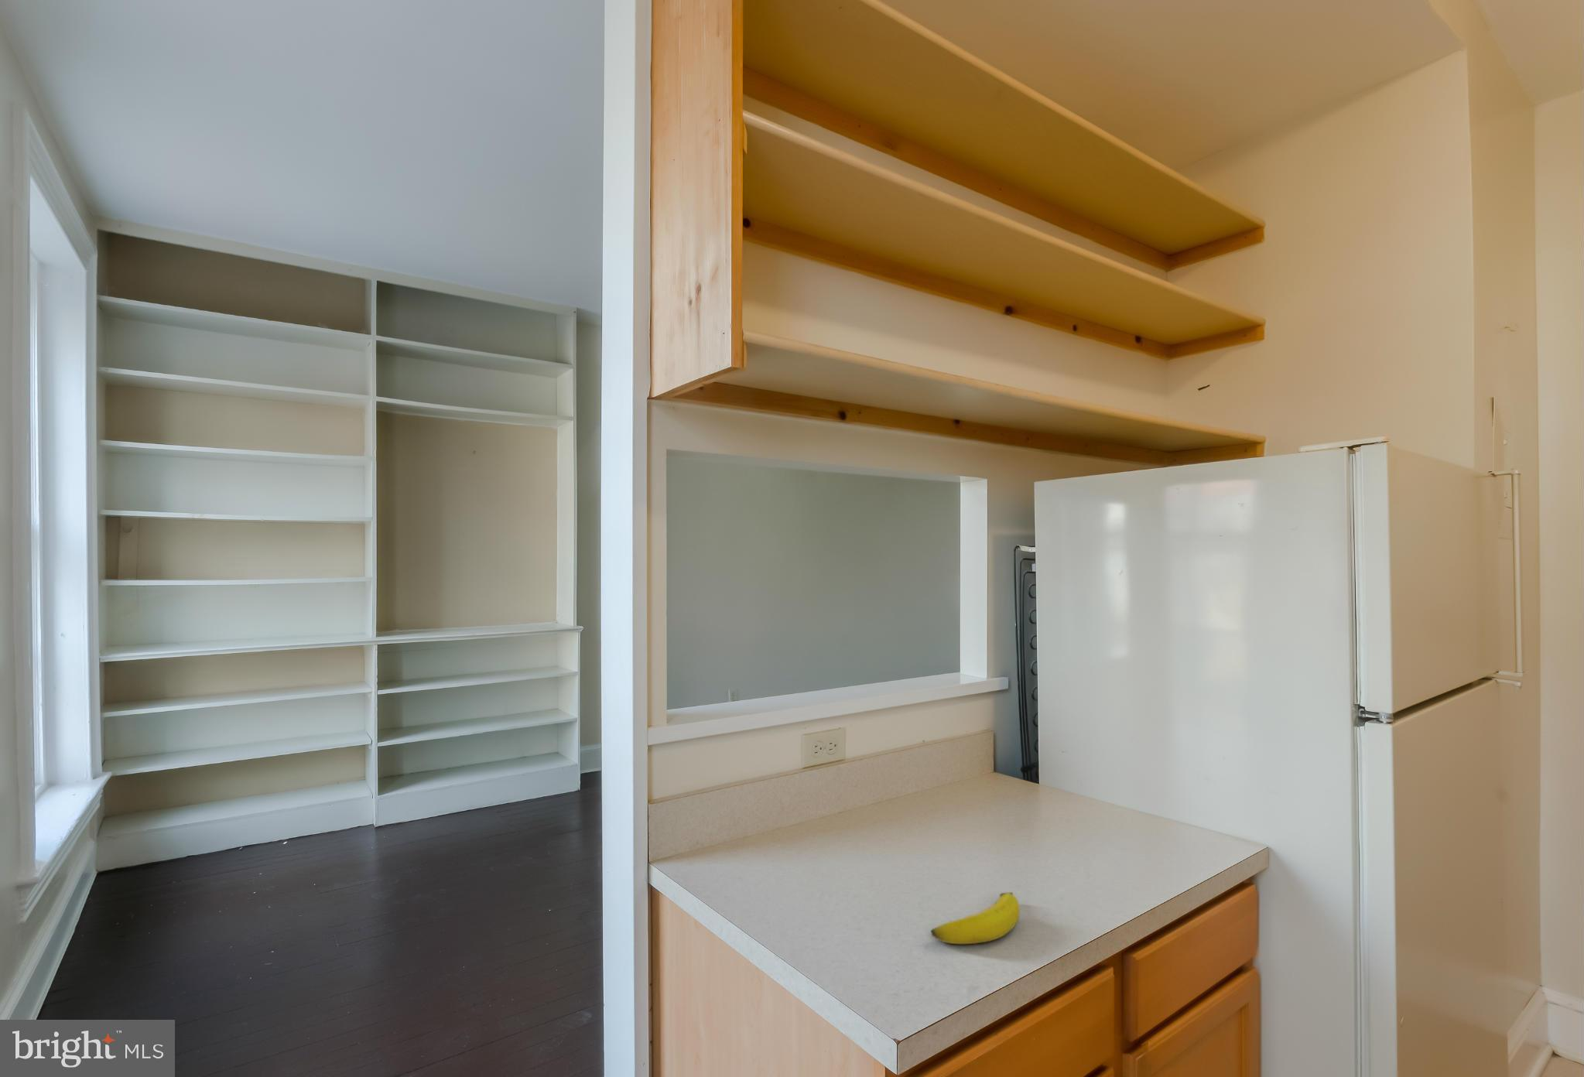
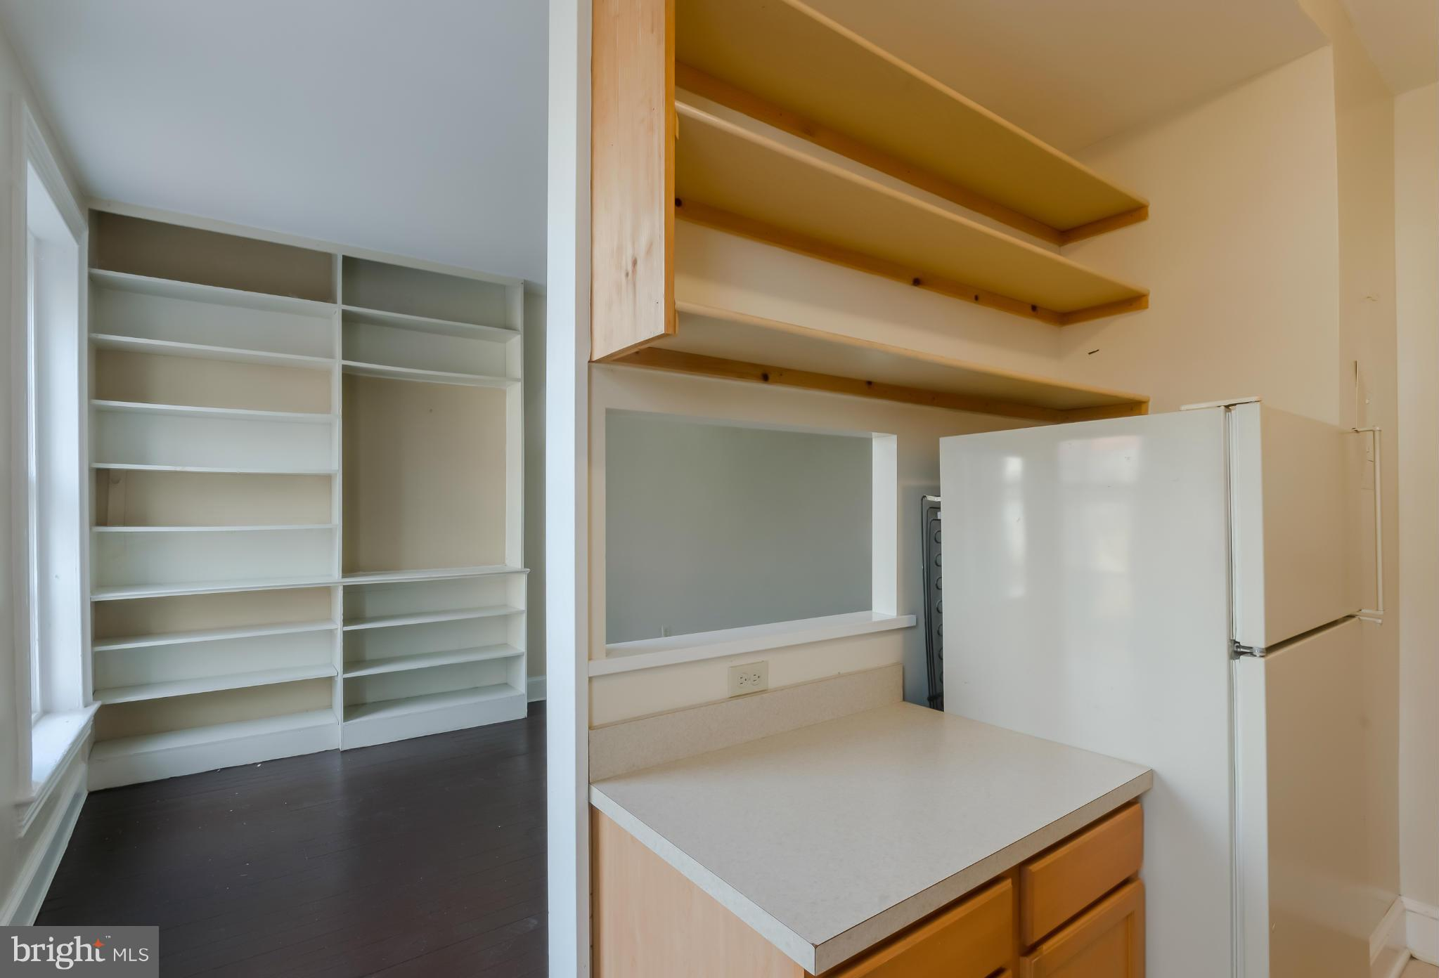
- banana [930,892,1020,945]
